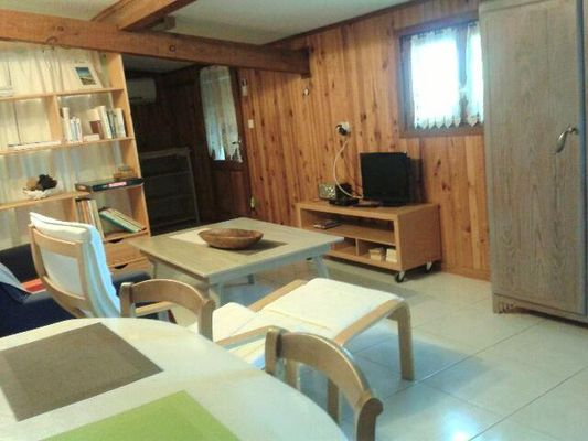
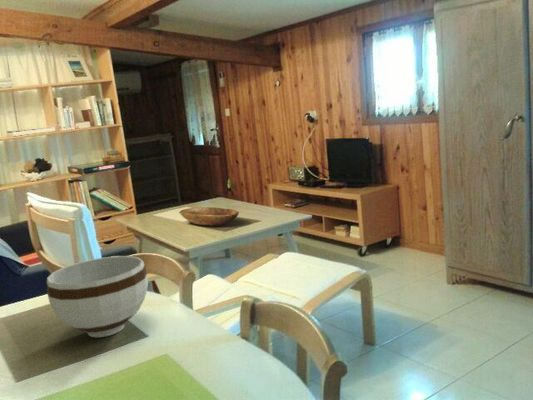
+ bowl [46,255,149,338]
